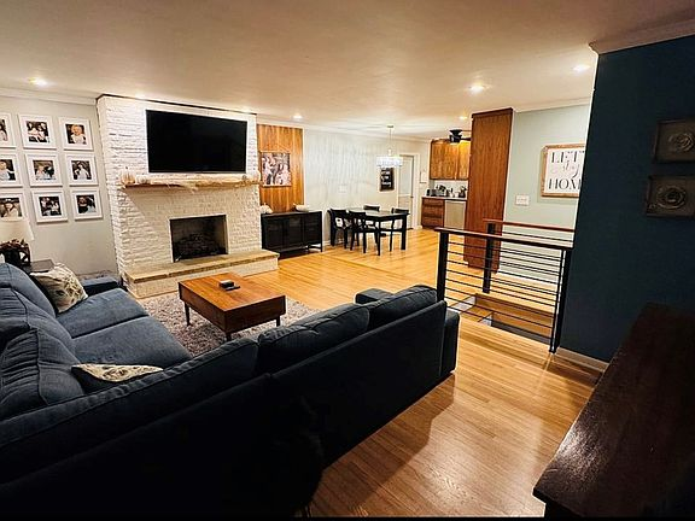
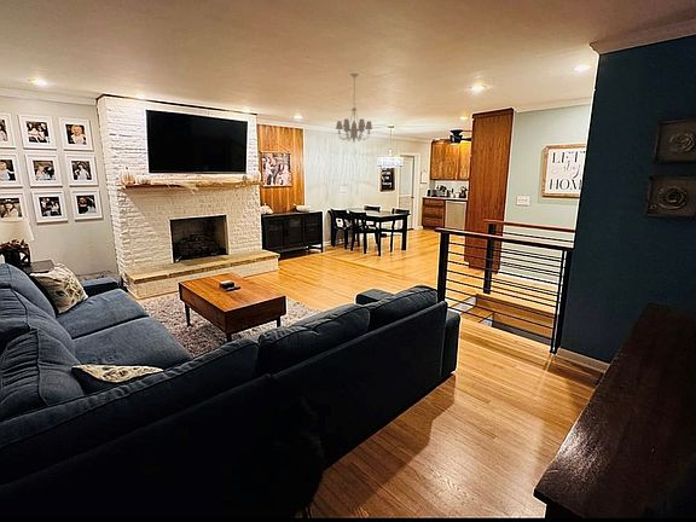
+ chandelier [335,72,373,144]
